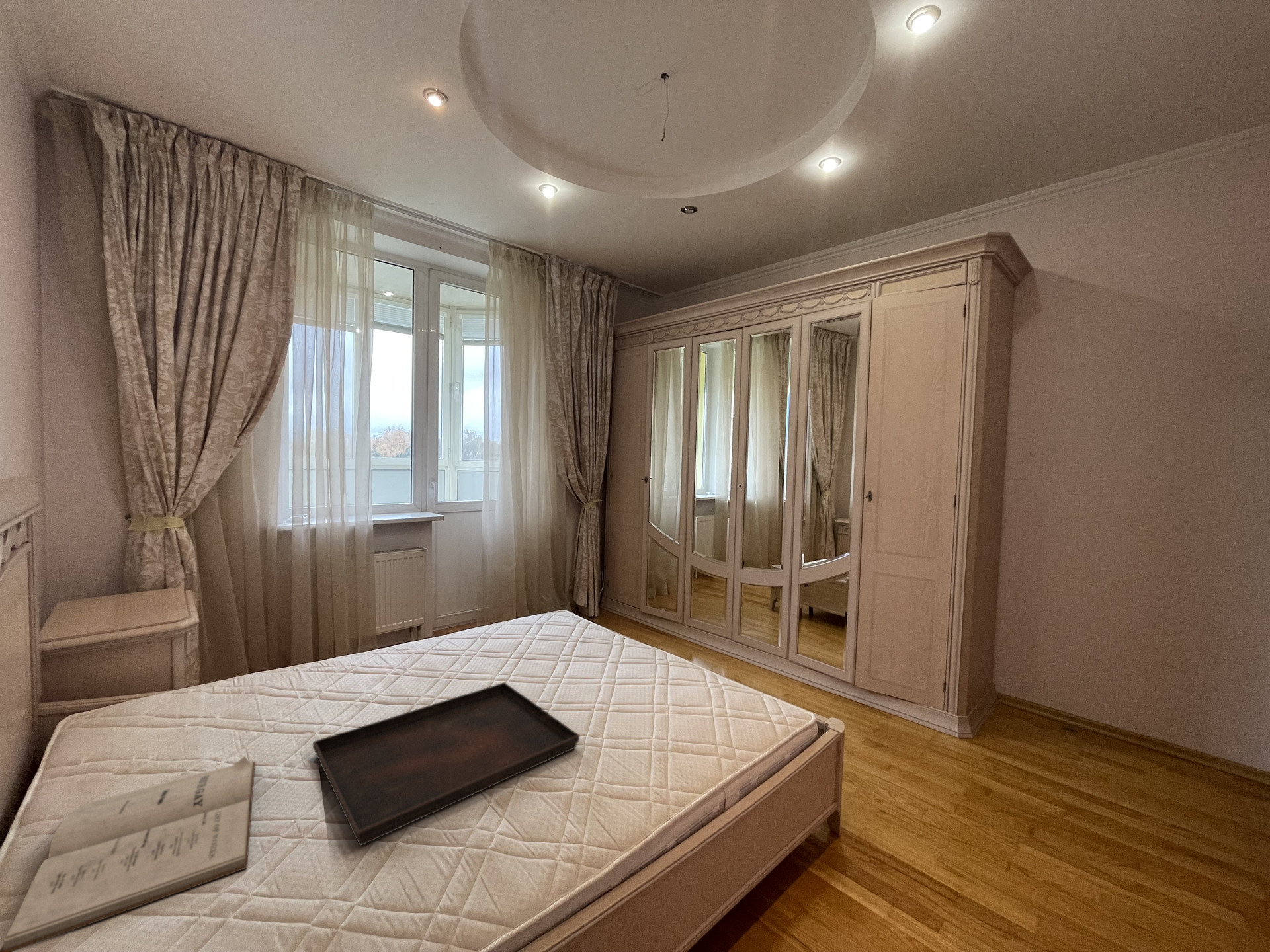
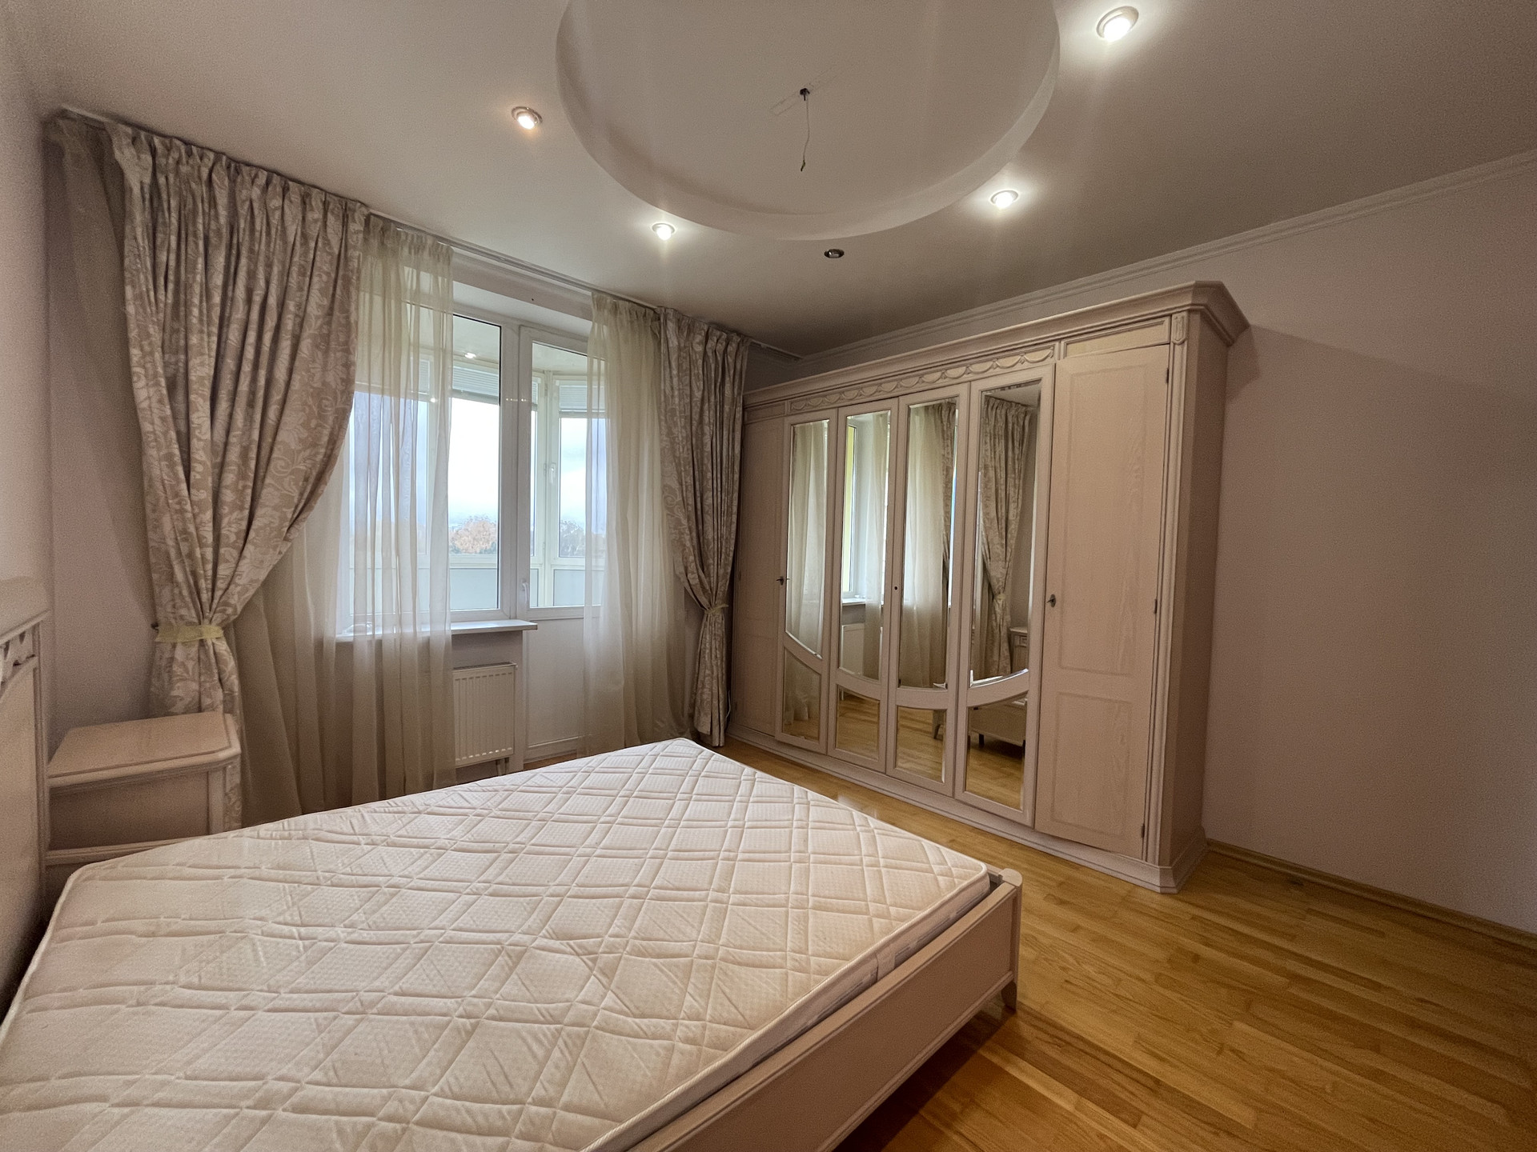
- book [0,756,256,952]
- serving tray [312,682,580,847]
